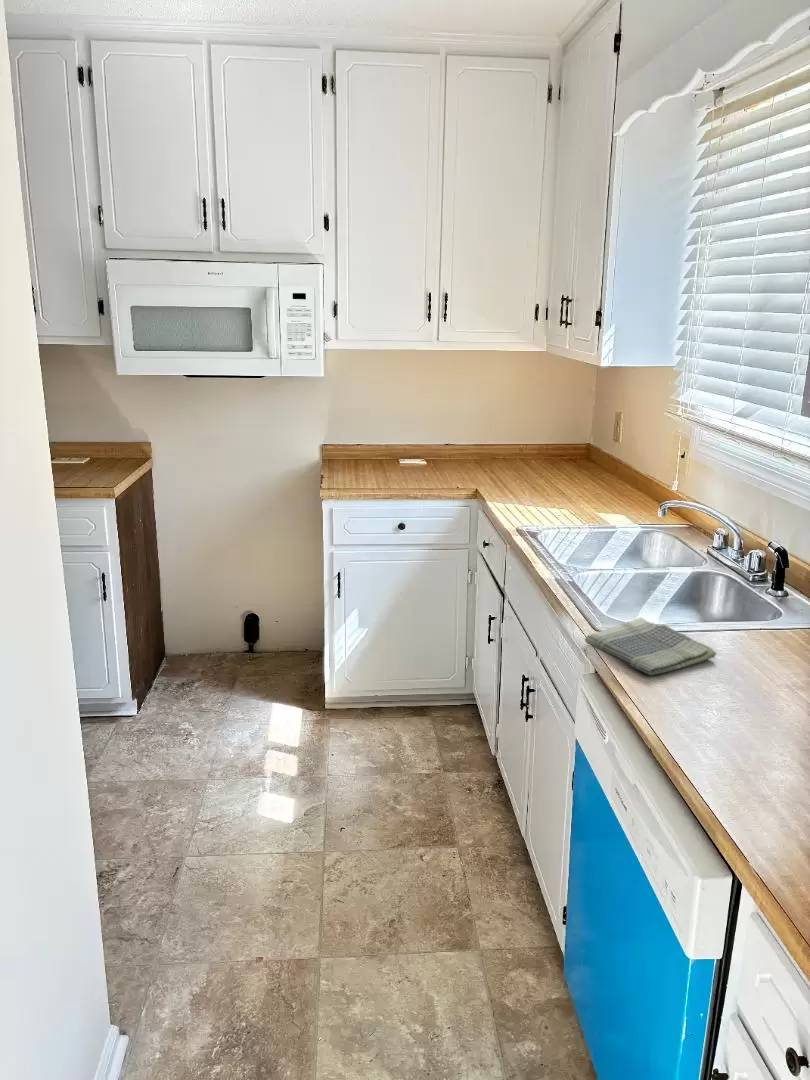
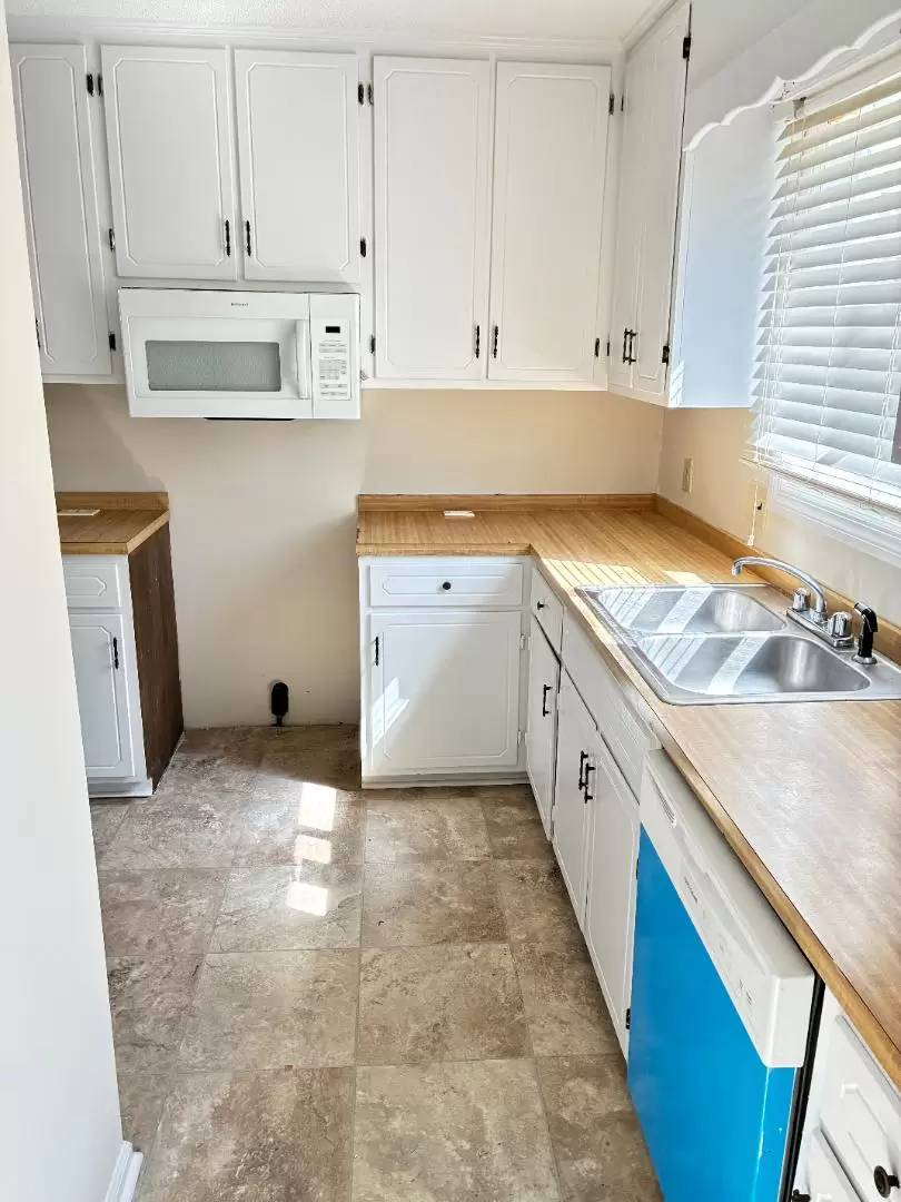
- dish towel [584,616,718,676]
